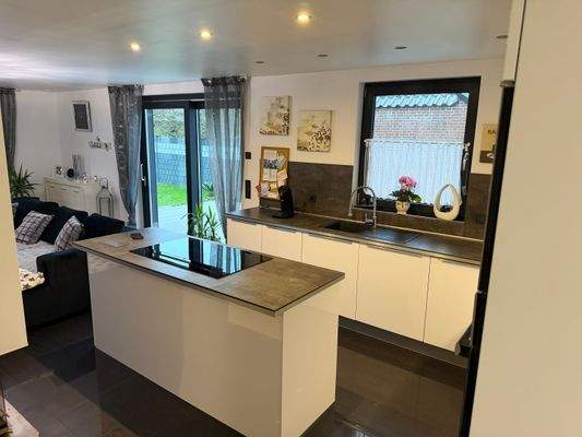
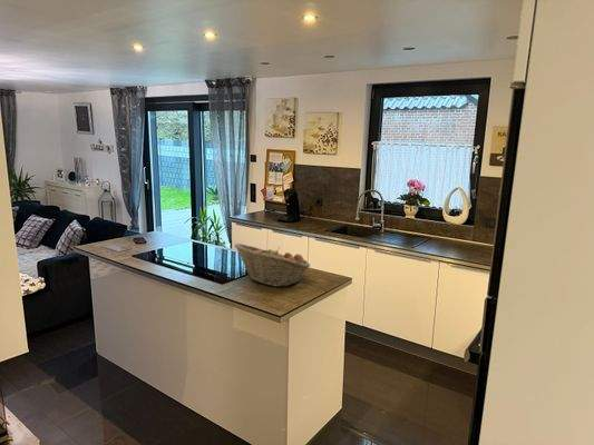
+ fruit basket [233,243,311,288]
